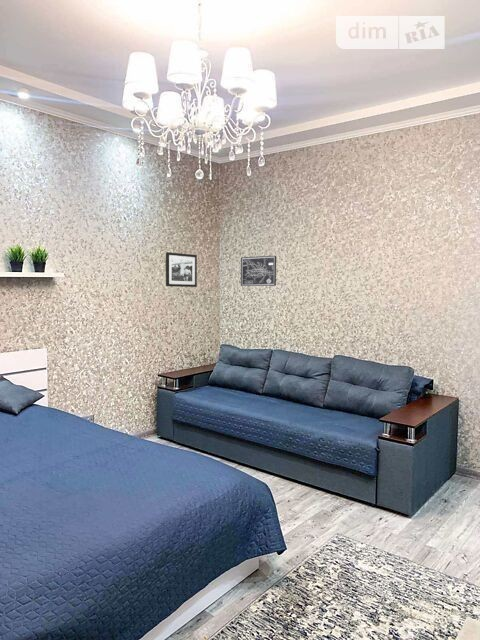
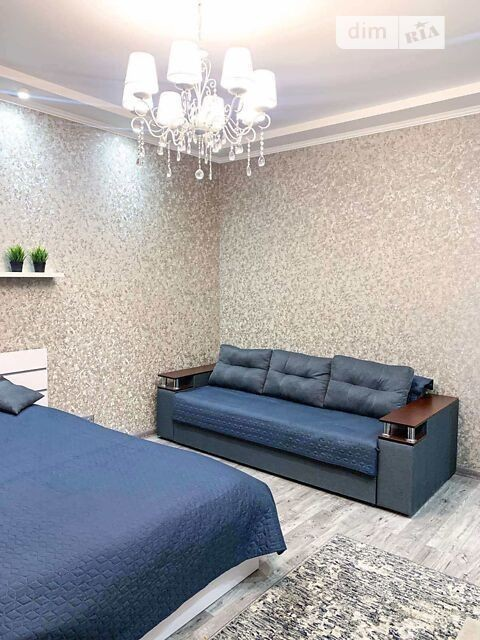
- wall art [240,255,277,287]
- picture frame [165,251,198,288]
